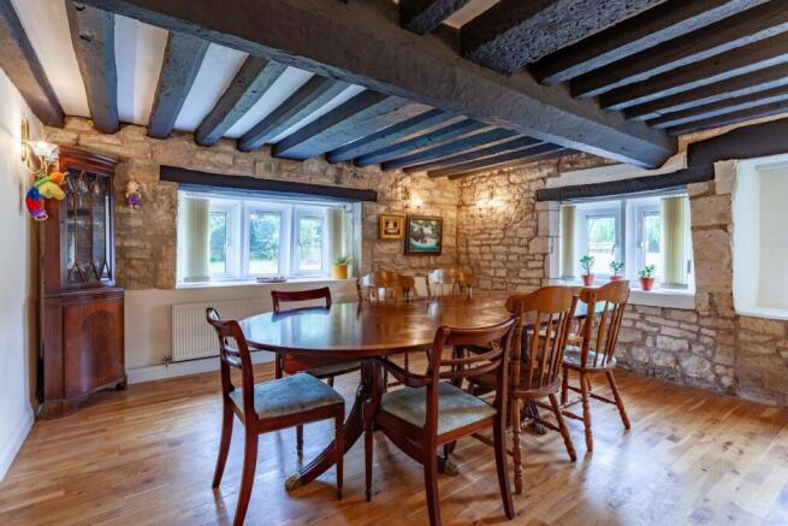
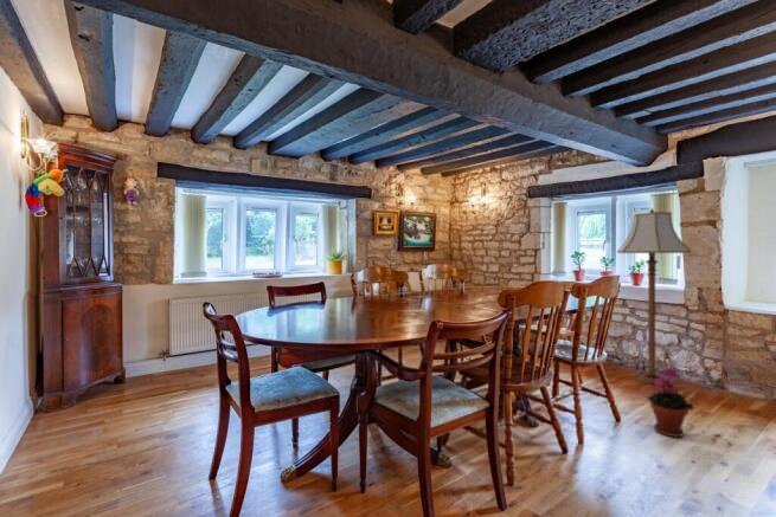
+ potted plant [646,366,694,438]
+ floor lamp [616,207,693,386]
